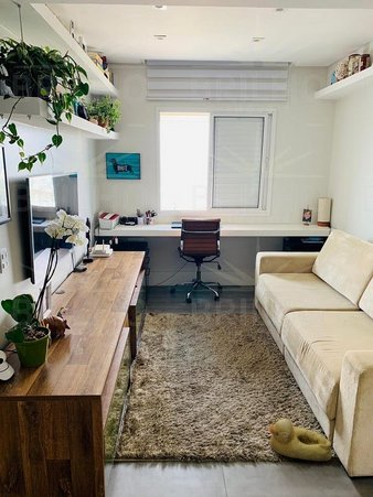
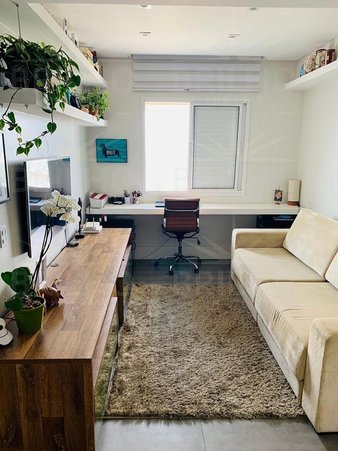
- rubber duck [268,418,333,462]
